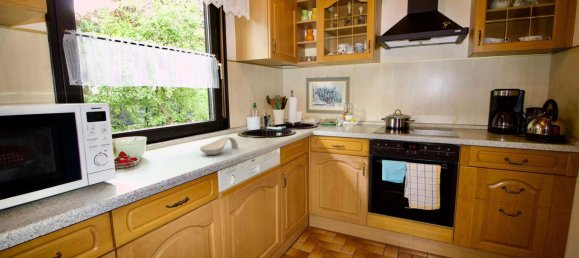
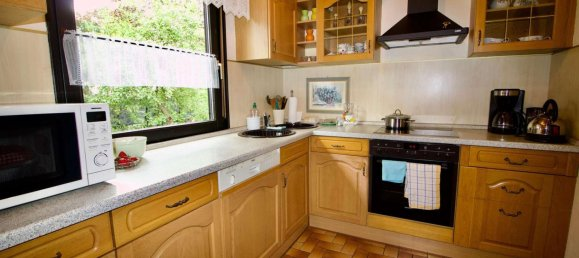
- spoon rest [199,136,239,156]
